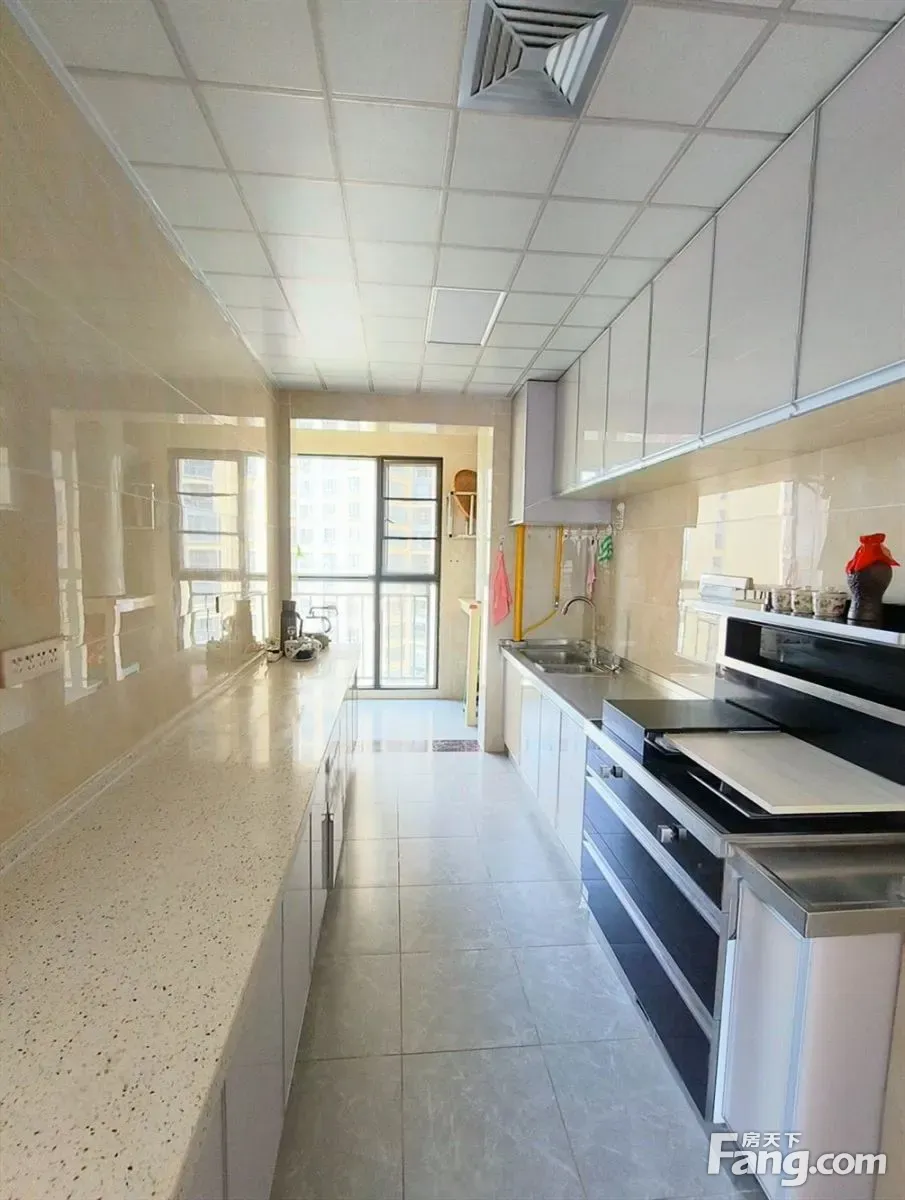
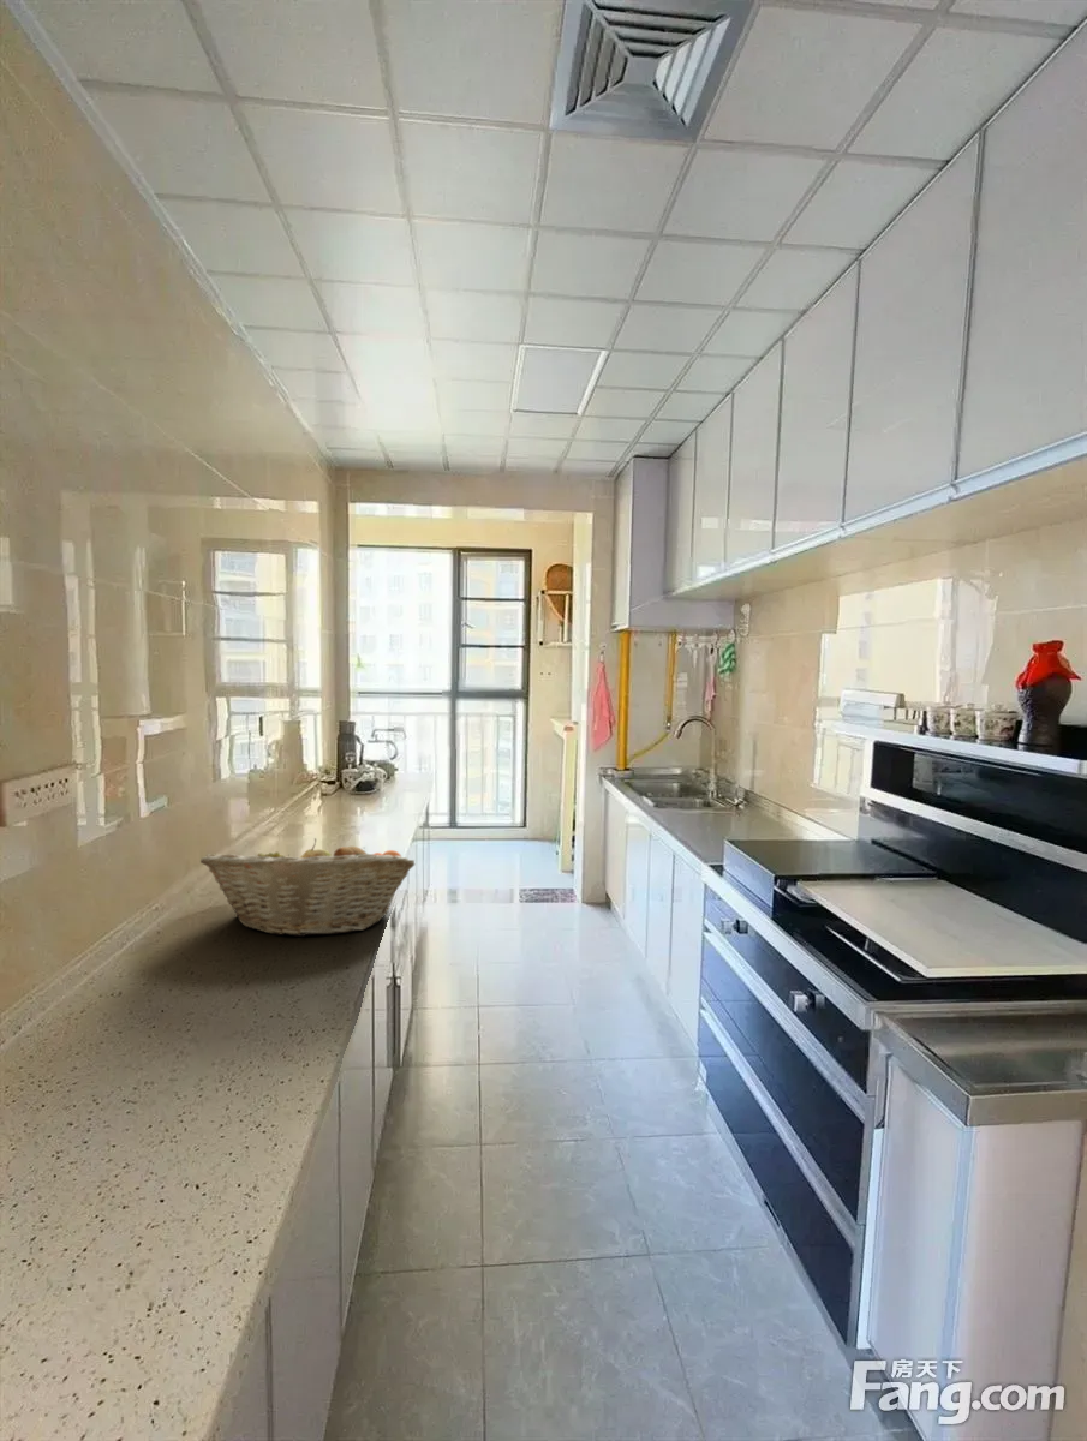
+ fruit basket [199,837,416,938]
